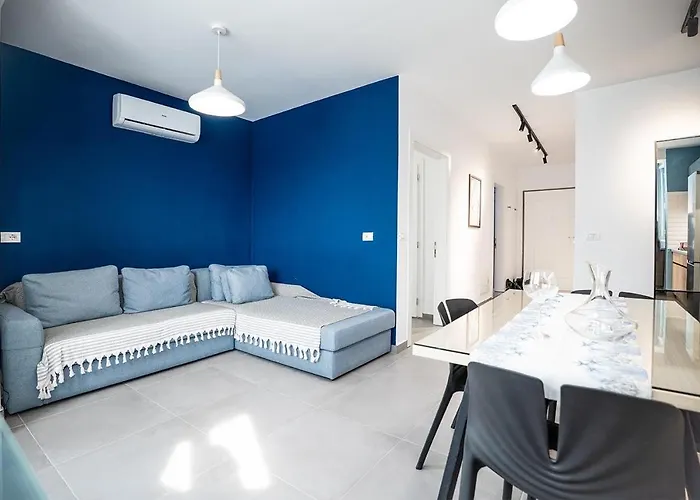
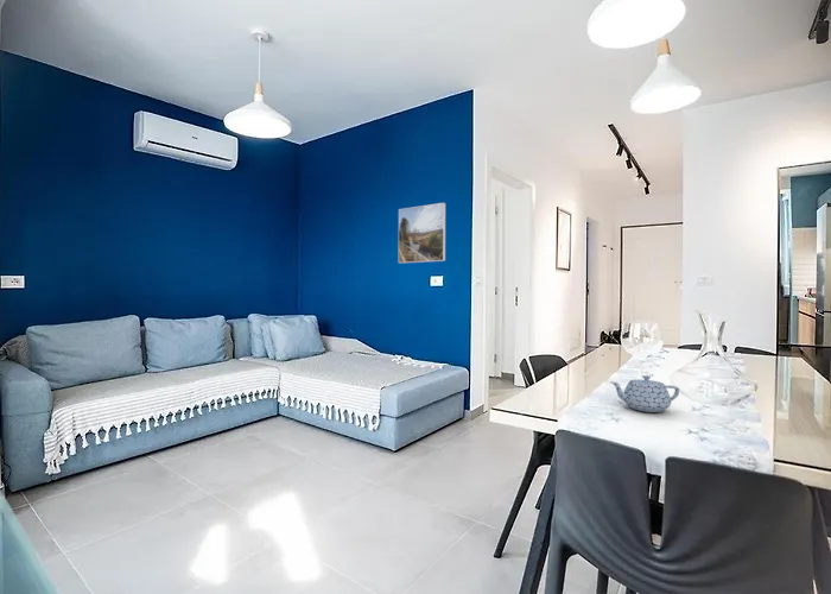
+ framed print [398,202,446,264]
+ teapot [610,374,680,413]
